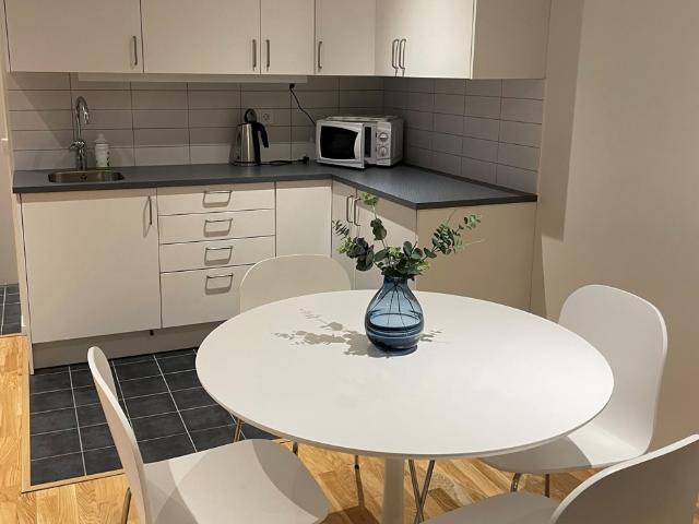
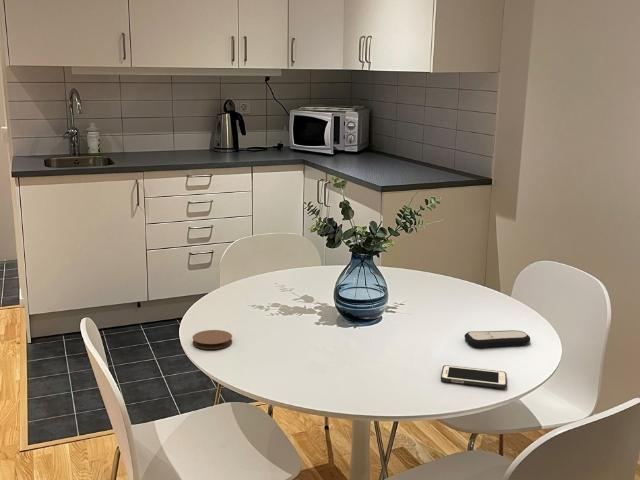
+ cell phone [440,364,508,389]
+ coaster [192,329,233,350]
+ remote control [464,329,531,348]
